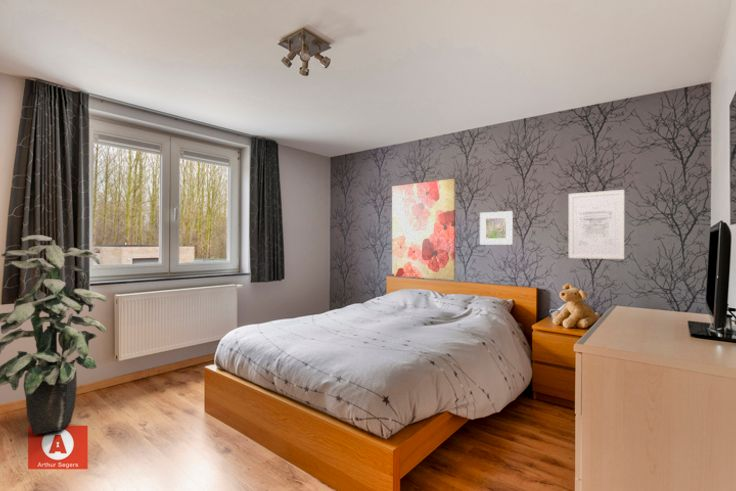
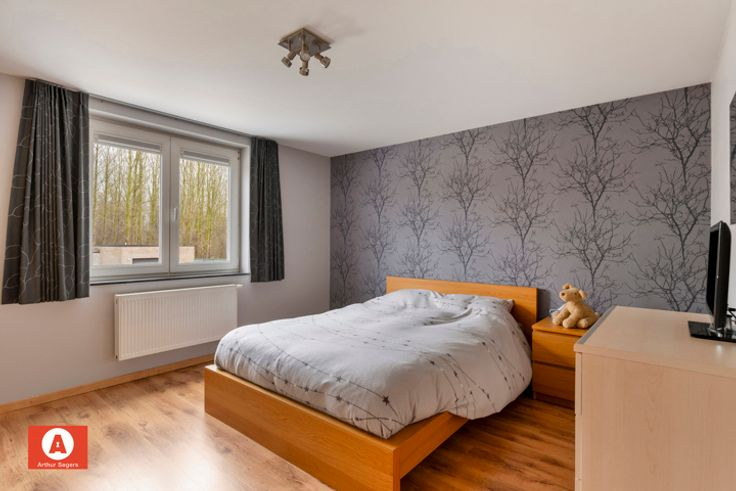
- wall art [391,178,456,281]
- wall art [568,189,625,260]
- indoor plant [0,234,108,435]
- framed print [479,210,514,245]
